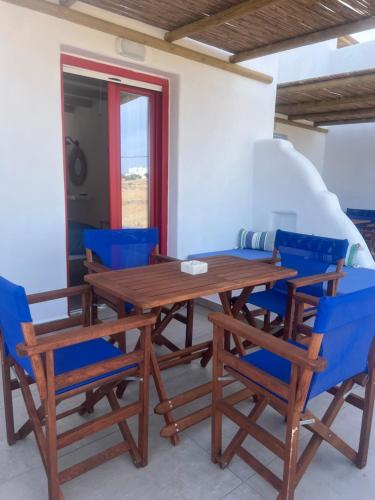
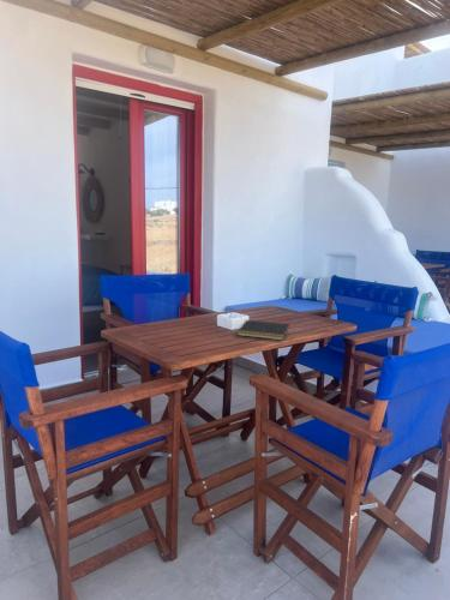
+ notepad [236,319,290,341]
